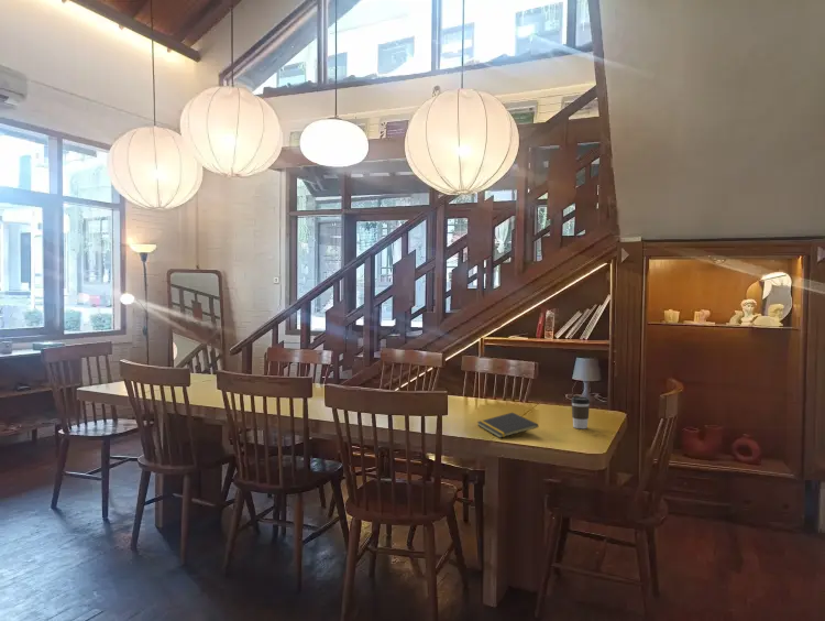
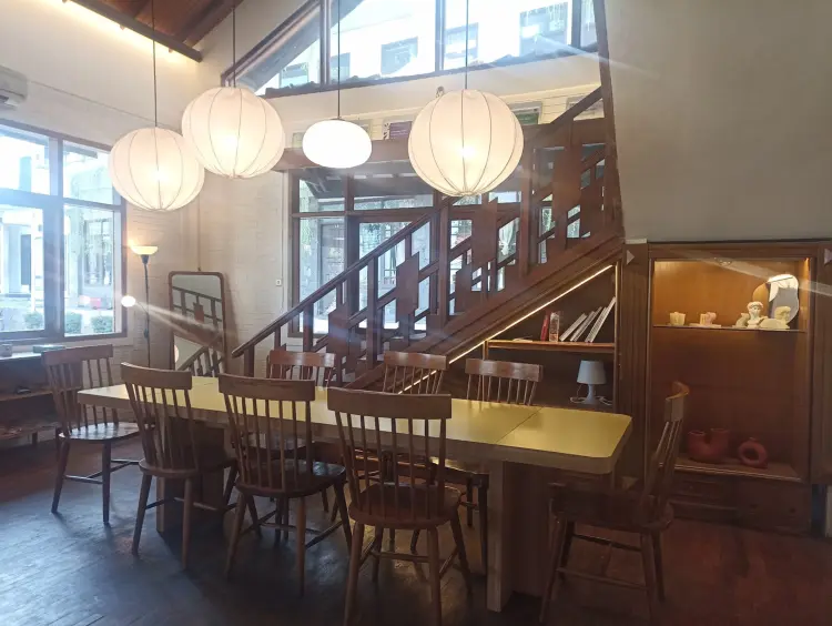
- coffee cup [570,396,591,429]
- notepad [476,412,539,439]
